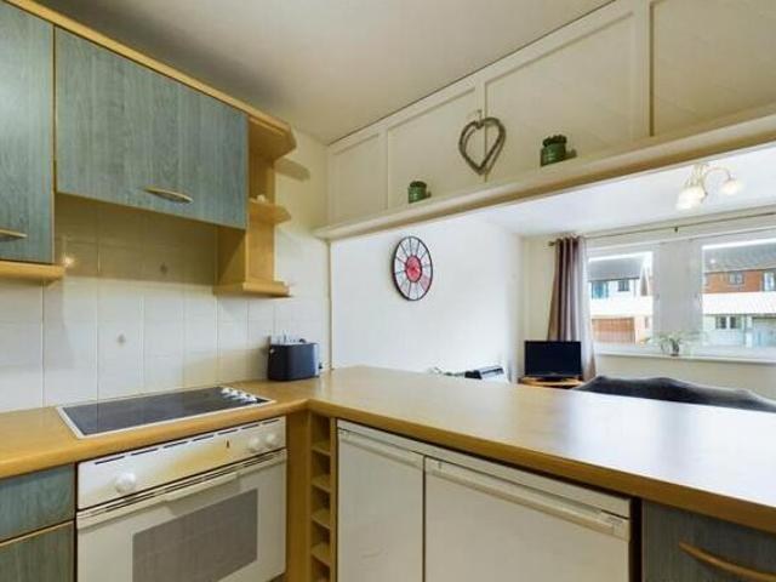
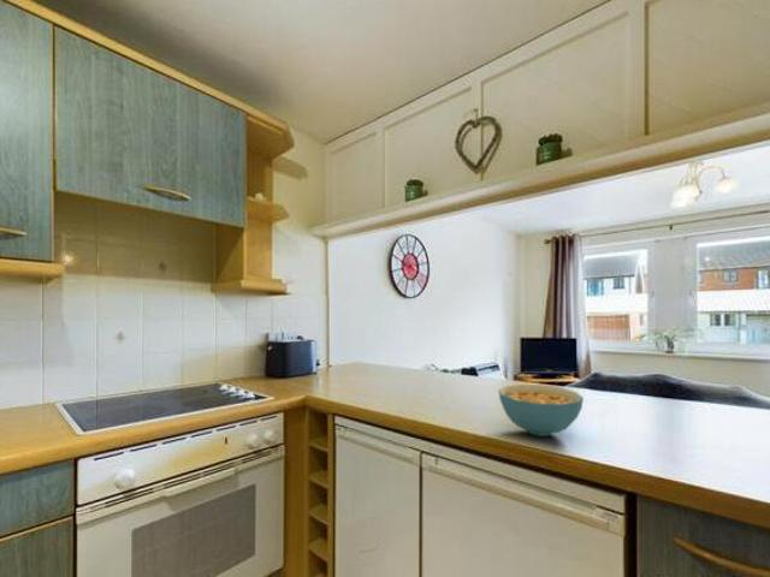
+ cereal bowl [497,383,585,438]
